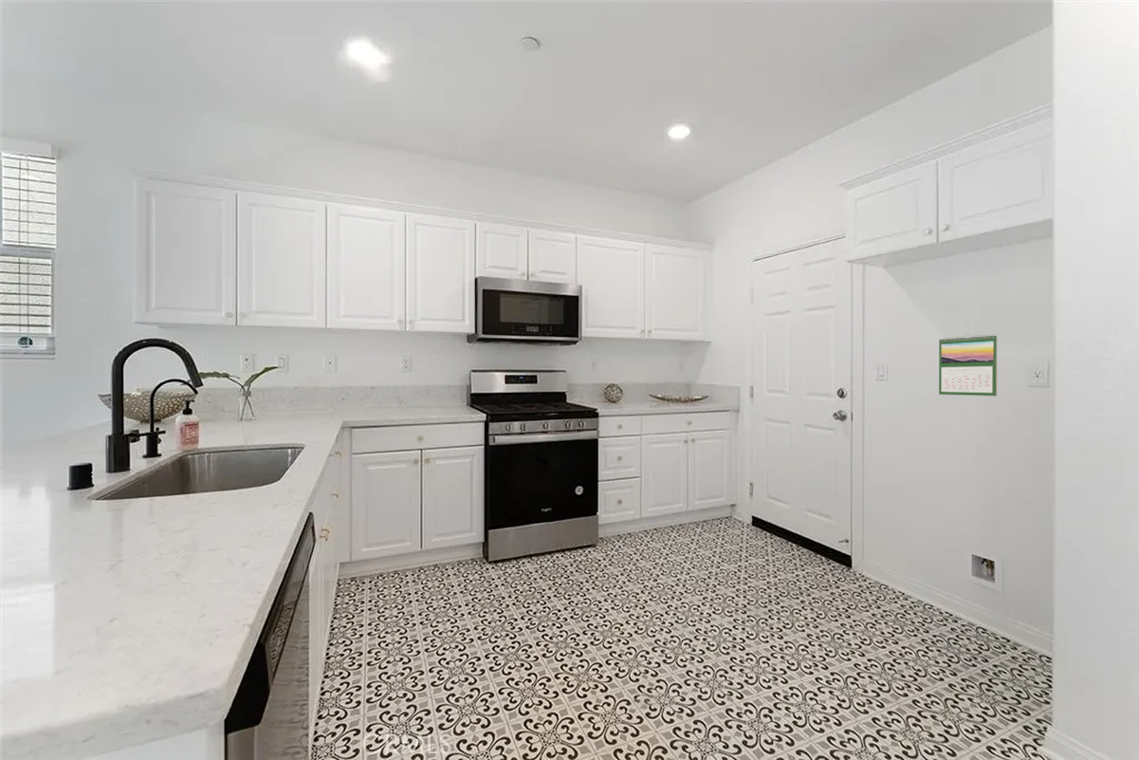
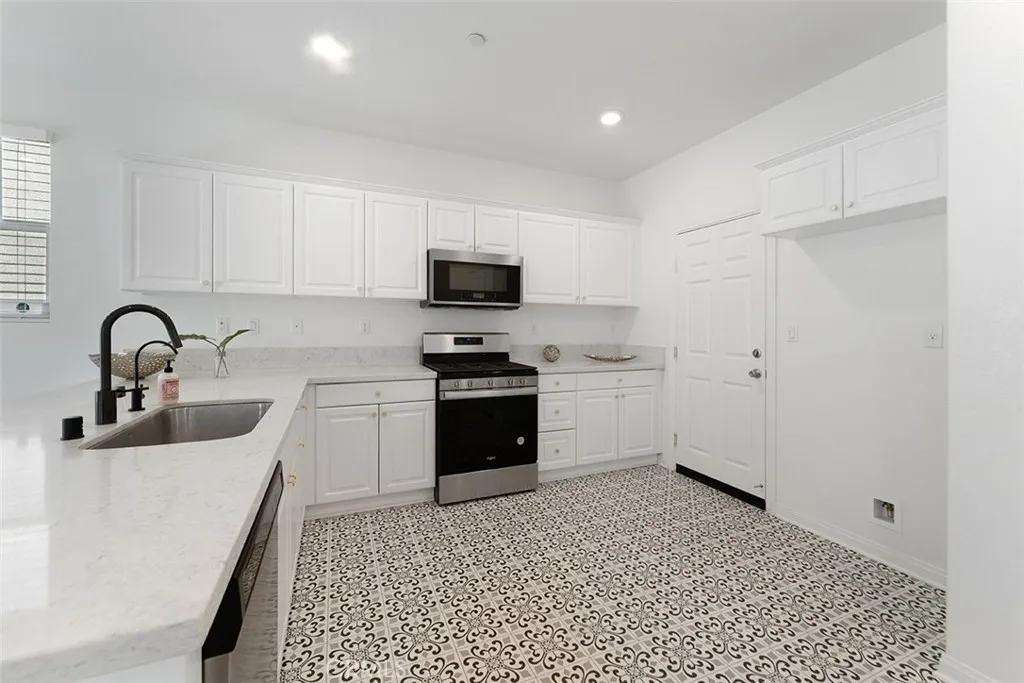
- calendar [938,333,998,397]
